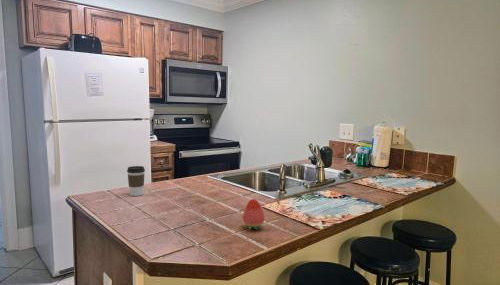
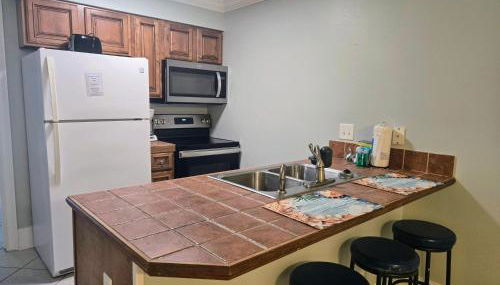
- coffee cup [126,165,146,197]
- fruit [242,198,266,230]
